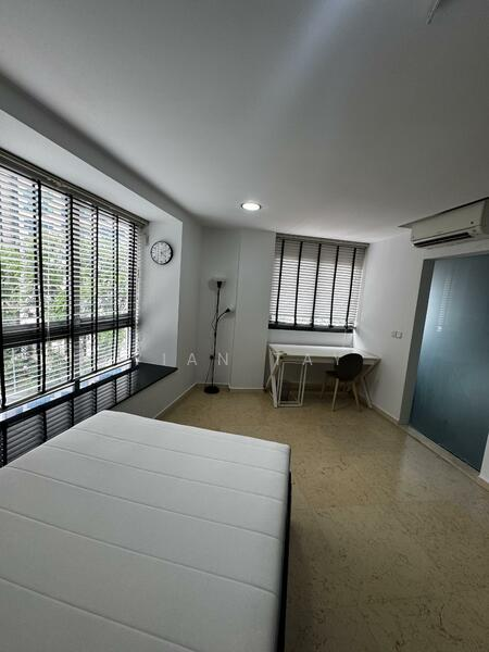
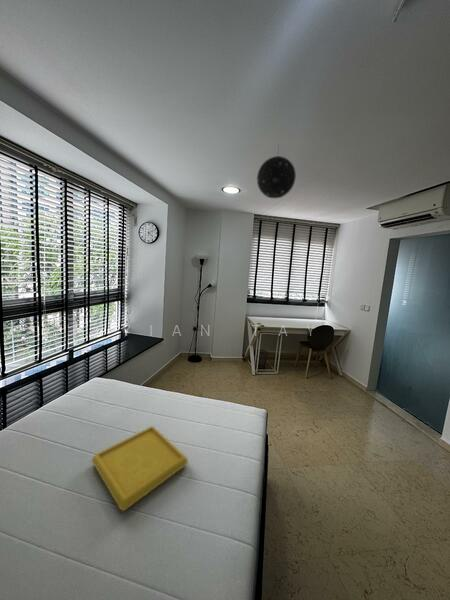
+ serving tray [91,425,189,512]
+ pendant light [256,146,297,199]
